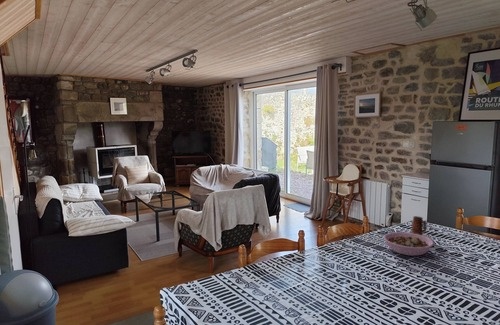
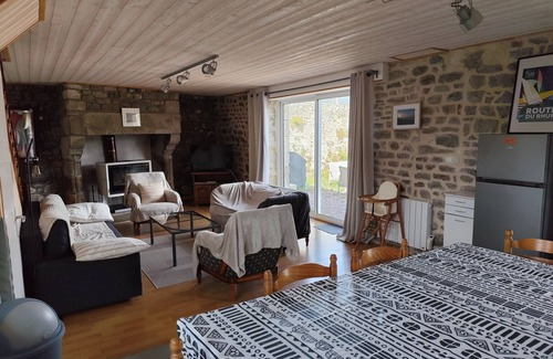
- bowl [383,231,435,257]
- mug [409,215,432,240]
